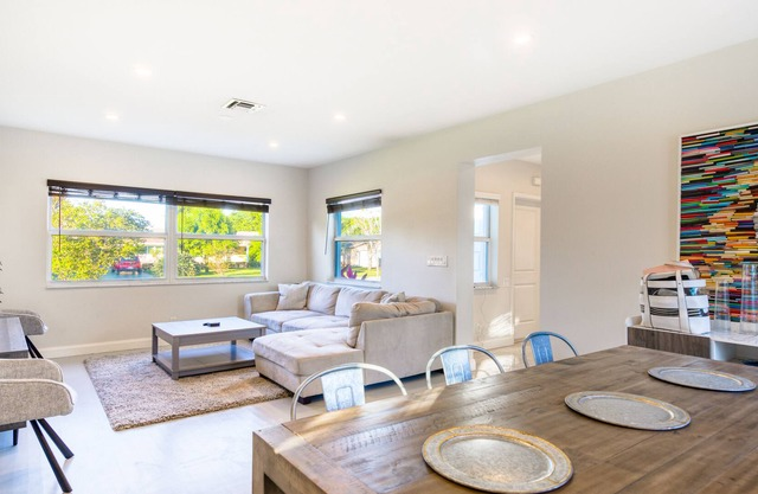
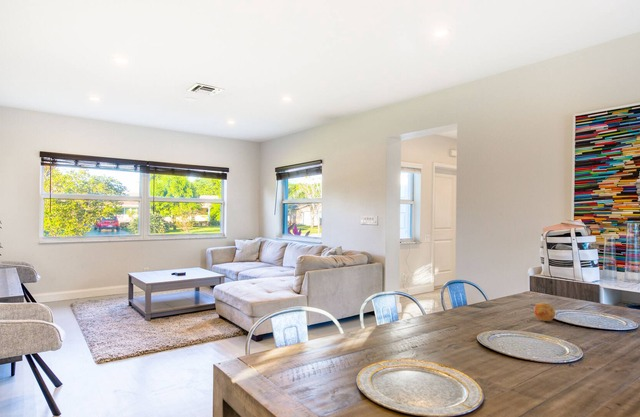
+ fruit [533,302,556,322]
